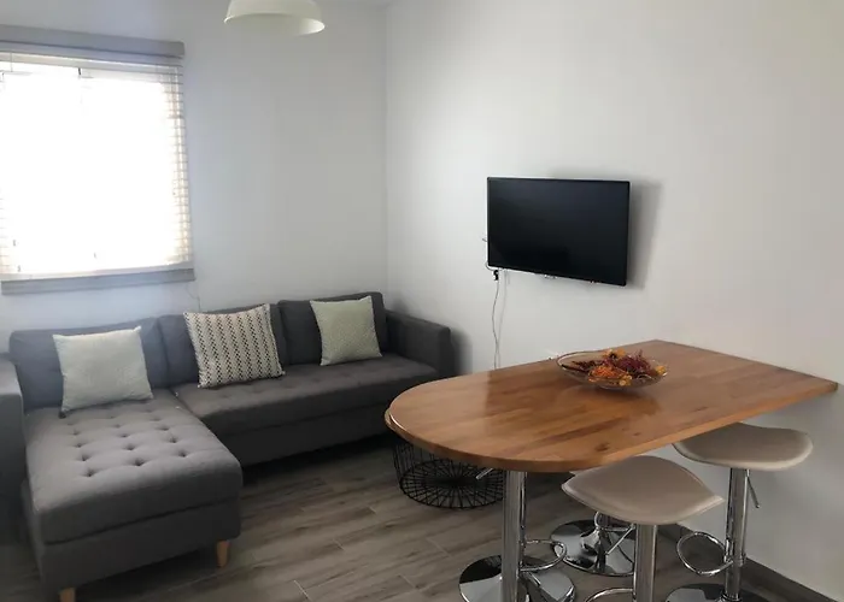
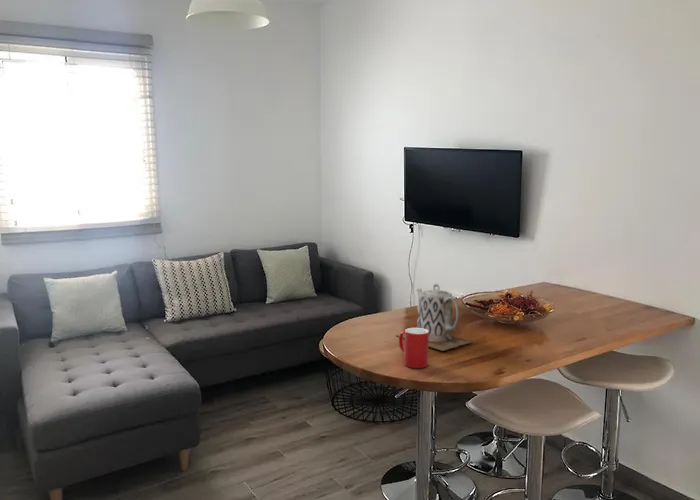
+ cup [398,327,429,369]
+ teapot [395,283,473,352]
